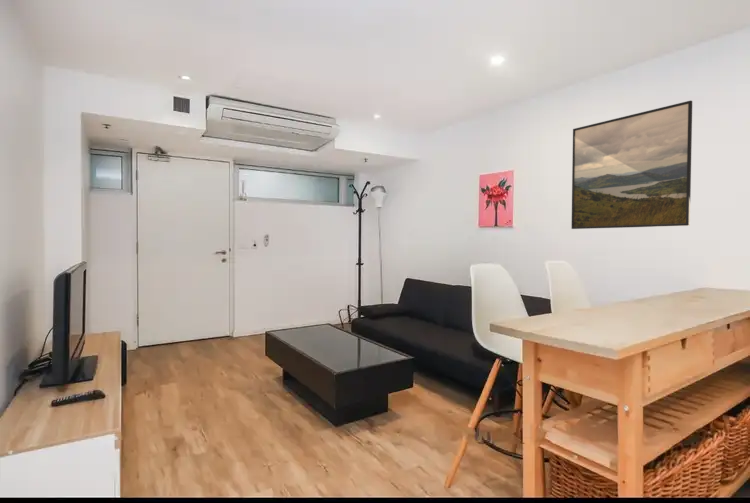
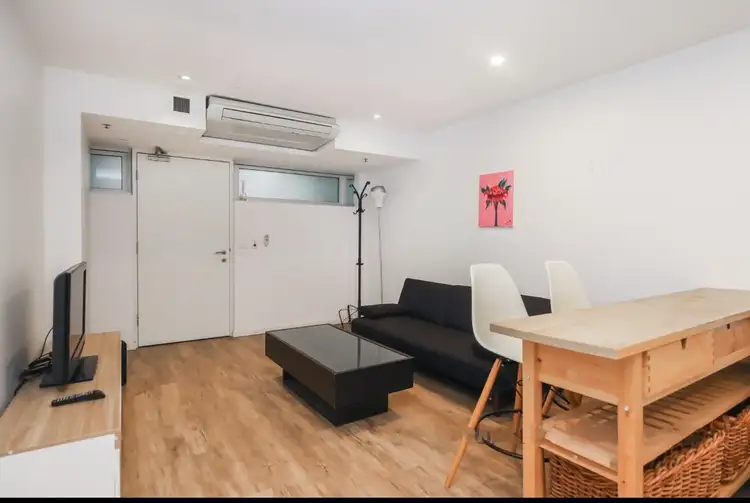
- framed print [570,100,693,230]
